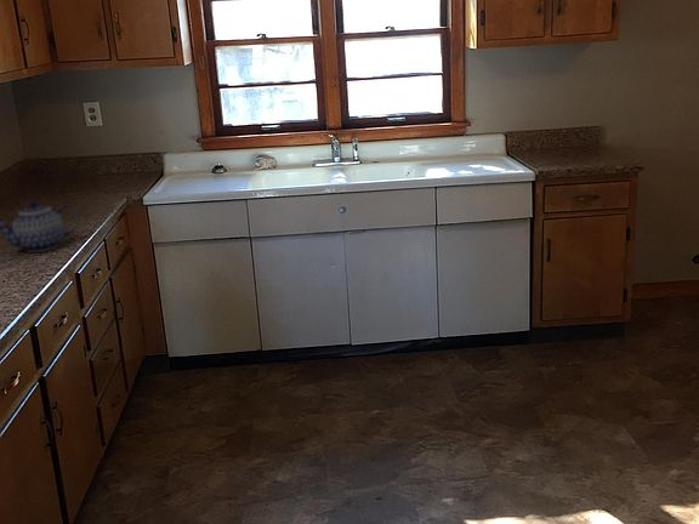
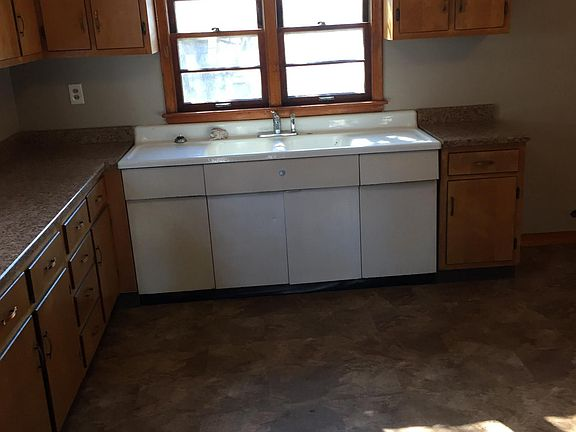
- teapot [0,200,80,254]
